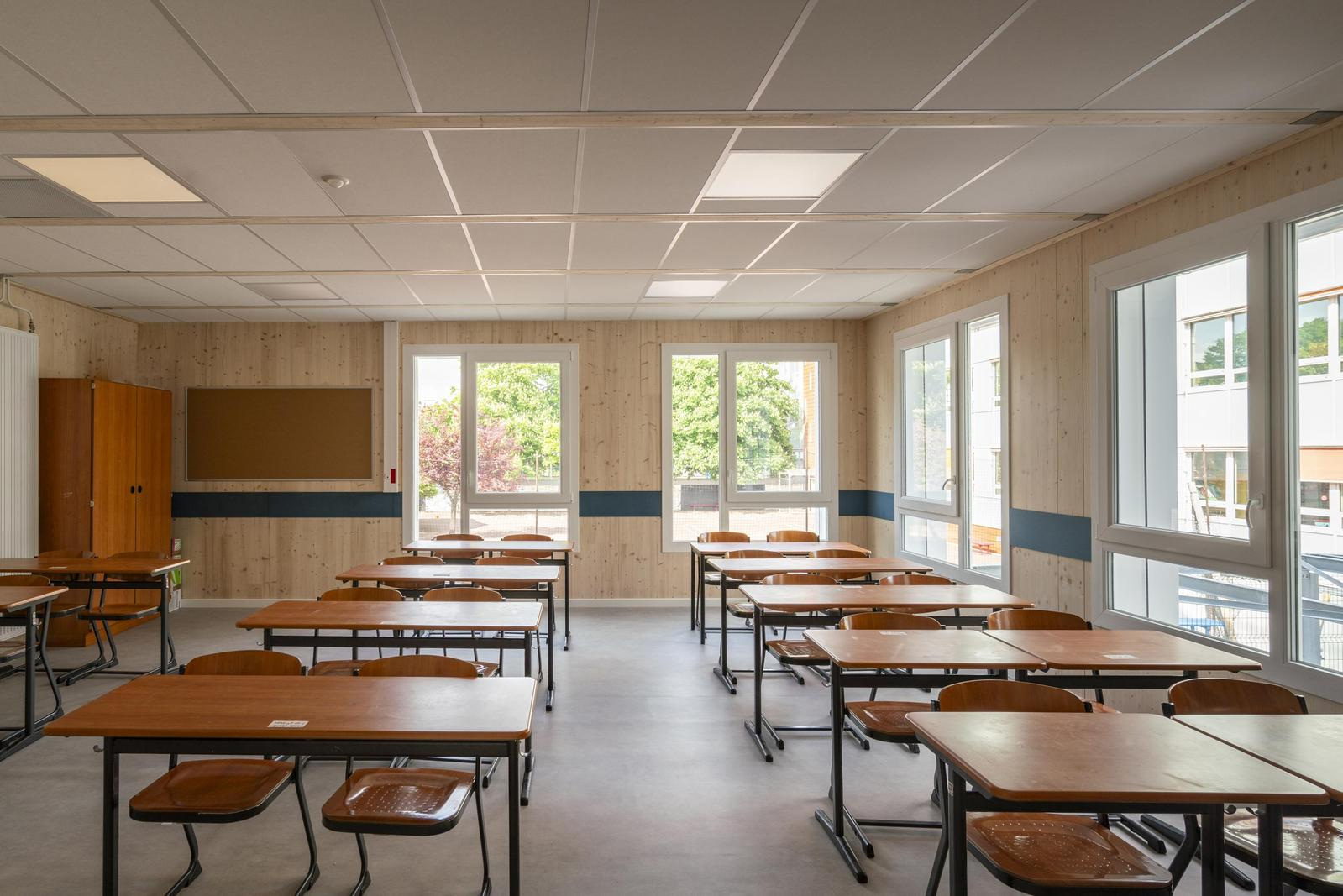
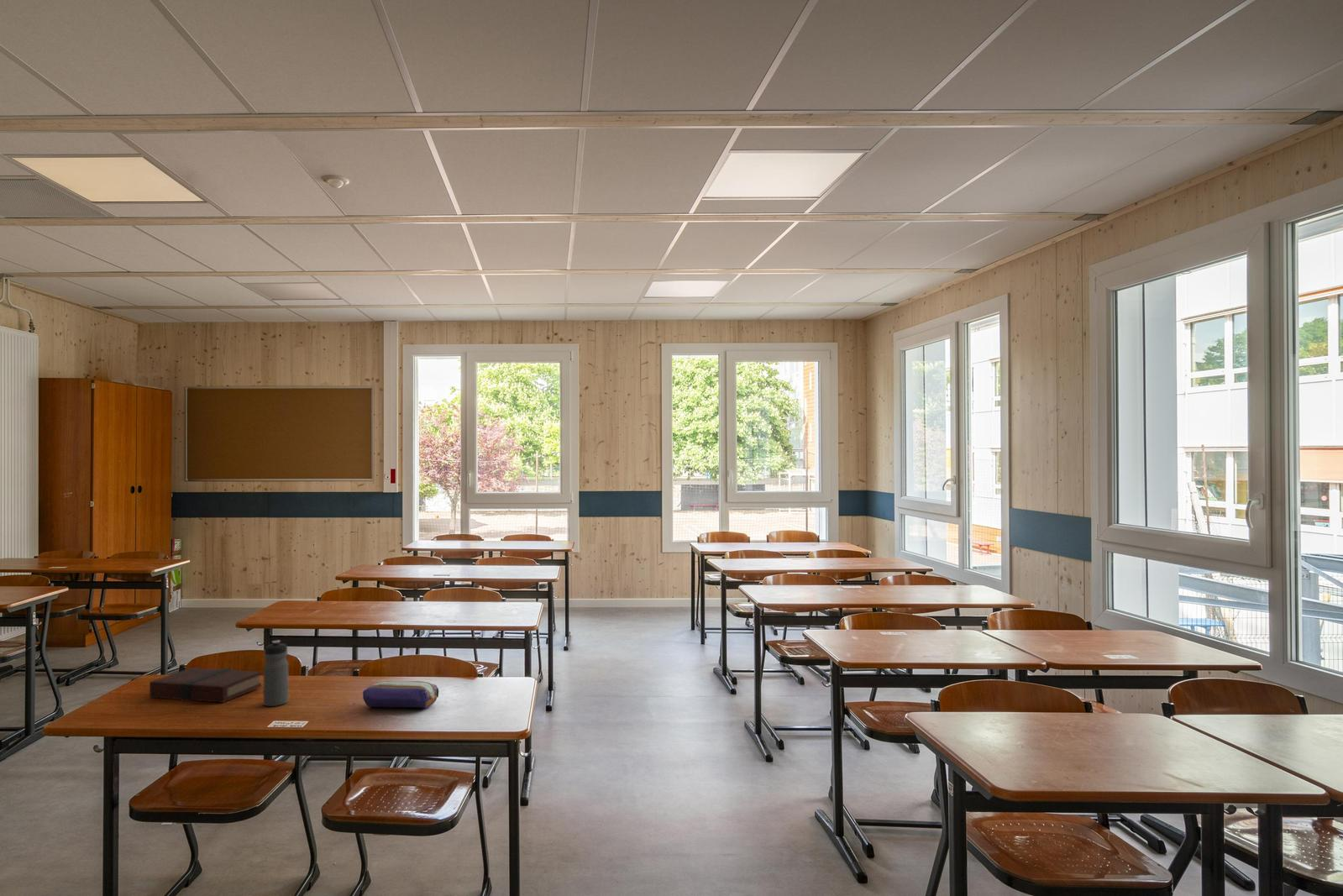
+ water bottle [263,640,289,707]
+ pencil case [362,680,439,709]
+ book [149,667,262,704]
